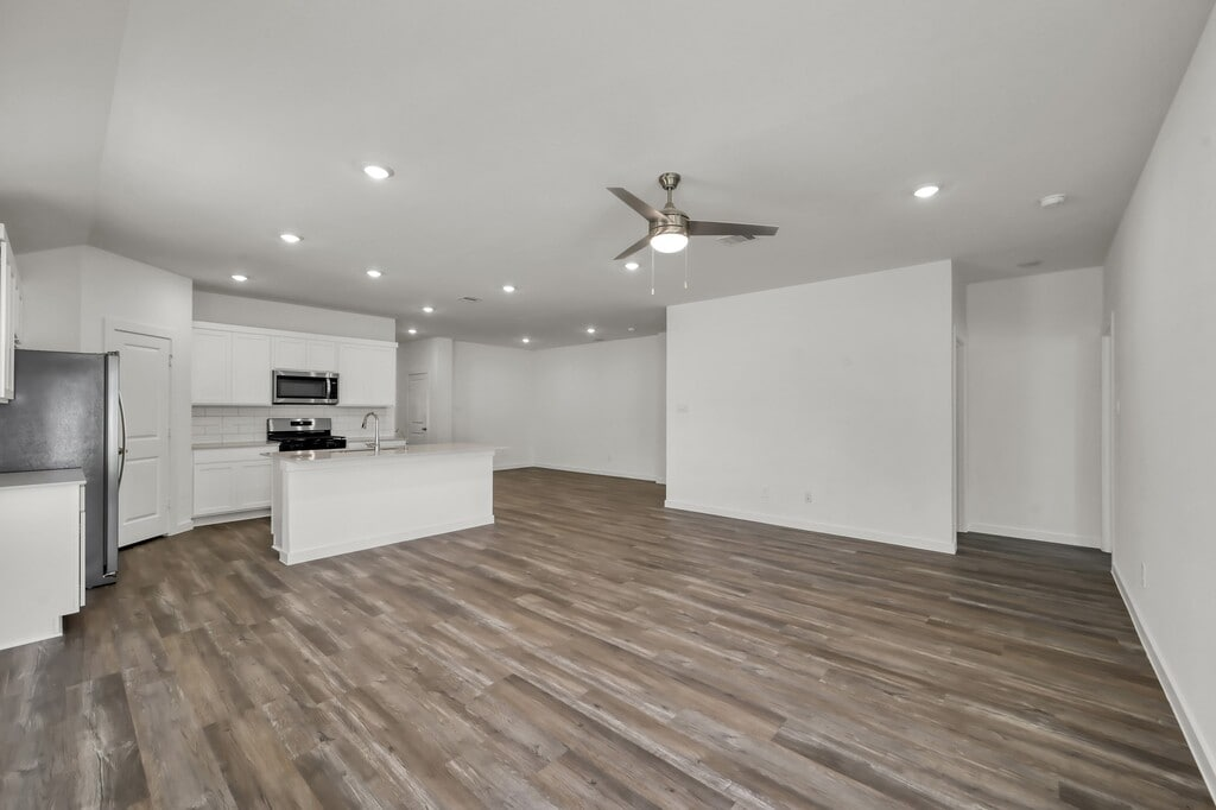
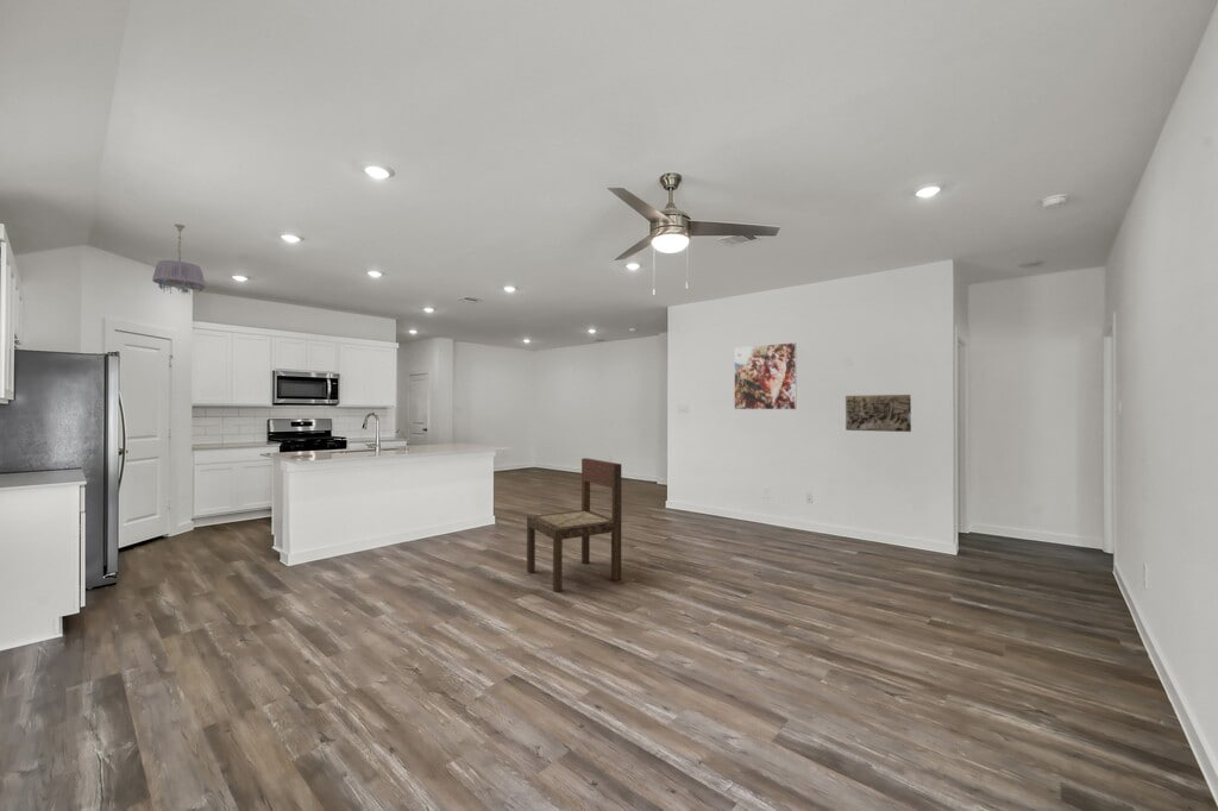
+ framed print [733,341,798,410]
+ dining chair [526,457,622,593]
+ ceiling light fixture [151,224,206,297]
+ relief panel [845,394,912,433]
